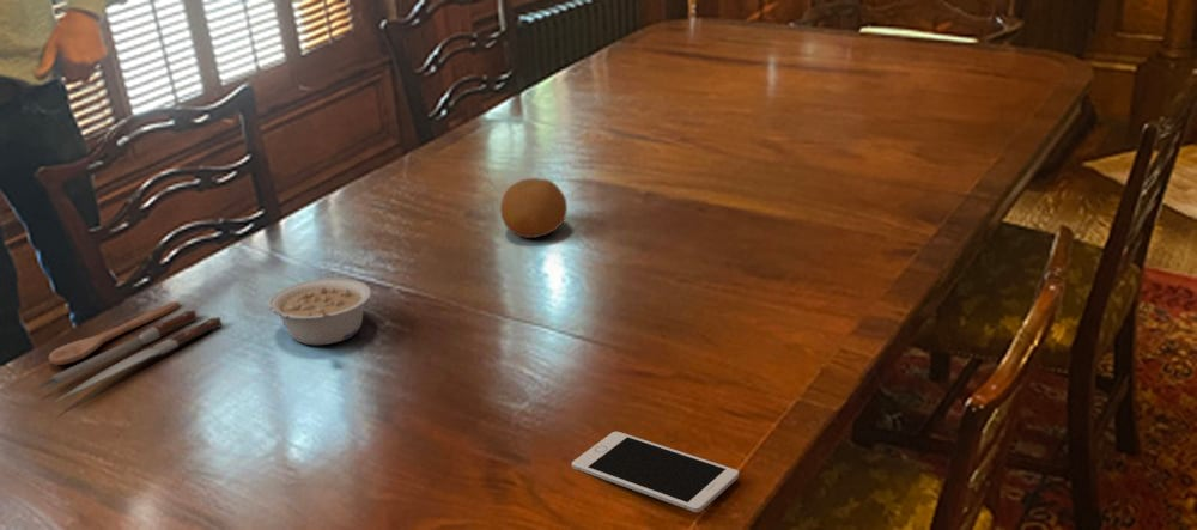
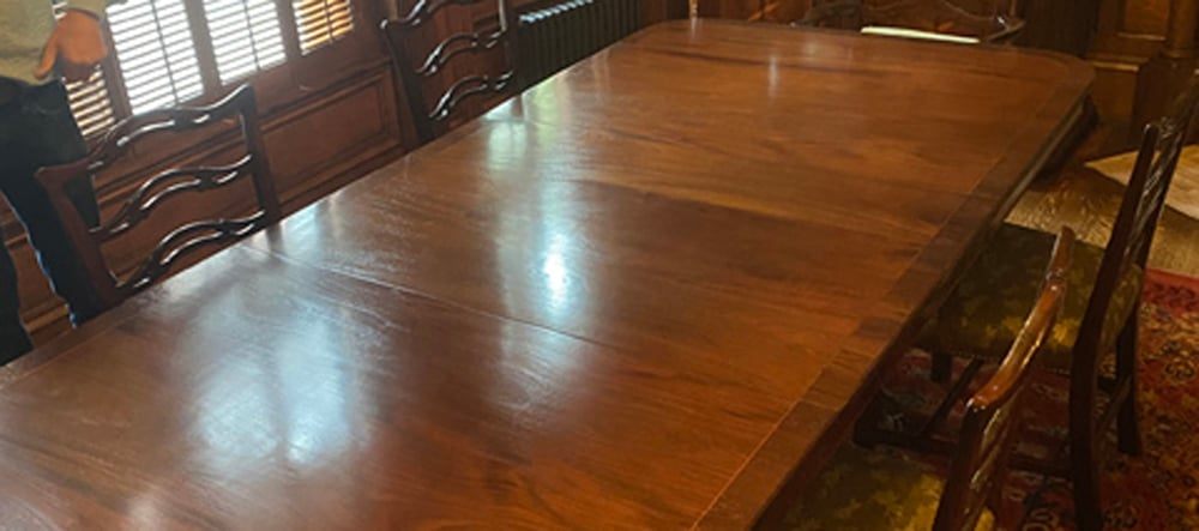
- fruit [499,177,569,239]
- legume [267,278,372,346]
- cell phone [571,431,740,513]
- spoon [36,300,223,403]
